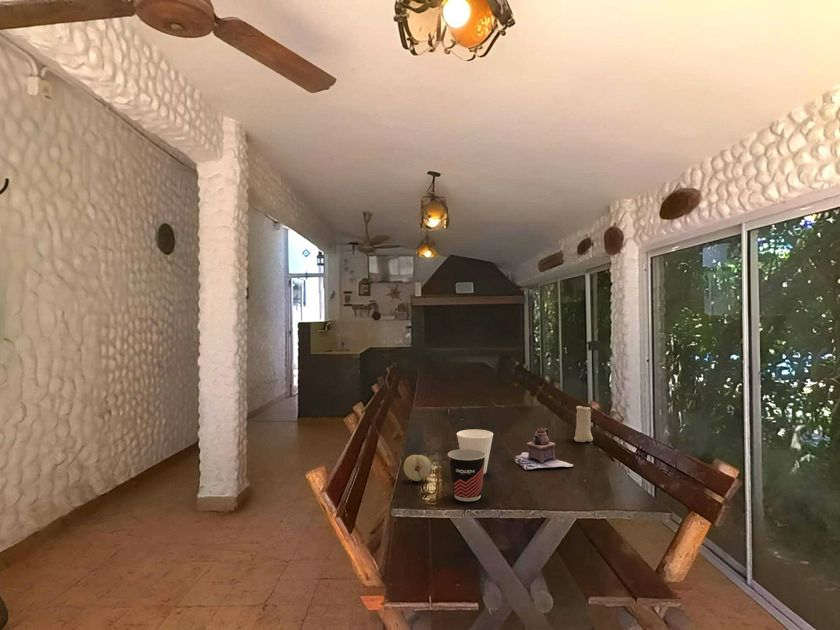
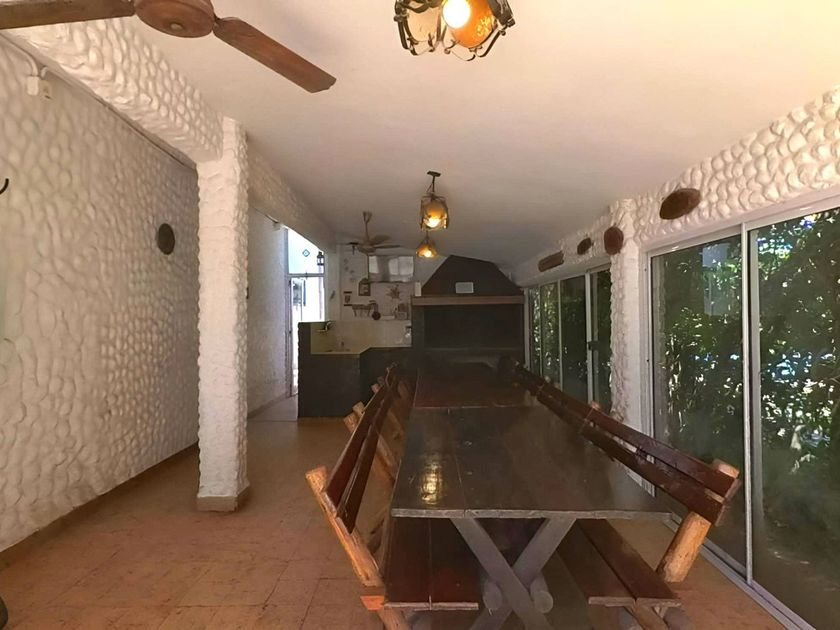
- cup [447,448,486,502]
- teapot [514,426,575,471]
- fruit [403,454,432,482]
- cup [456,429,494,475]
- candle [573,402,594,443]
